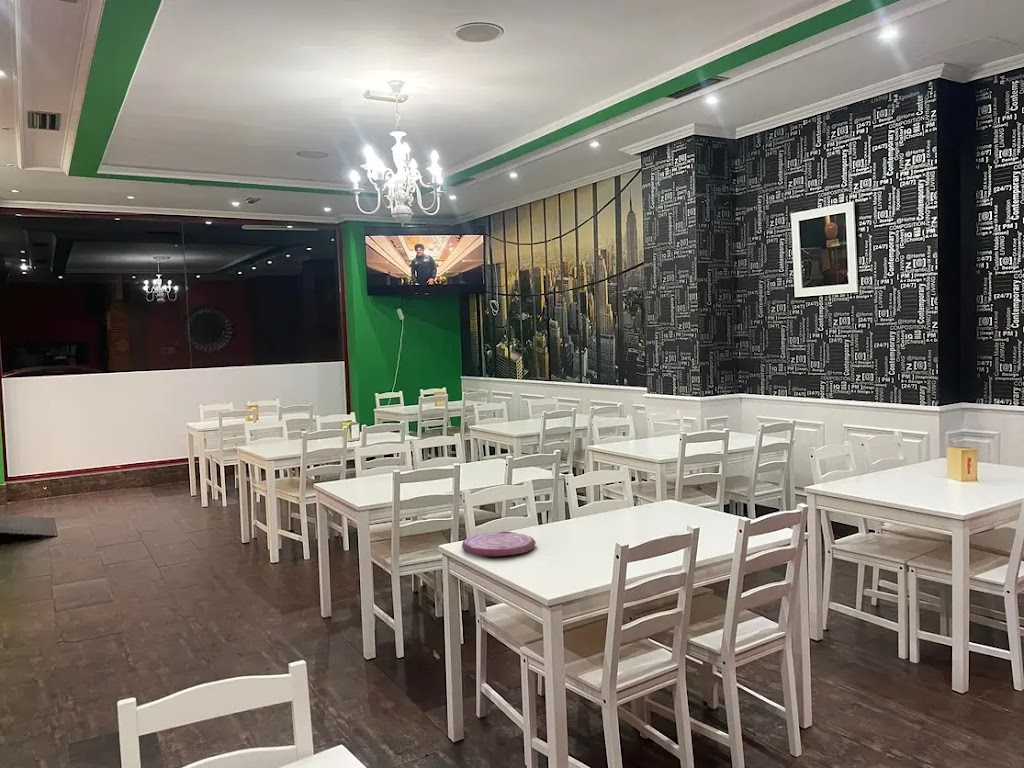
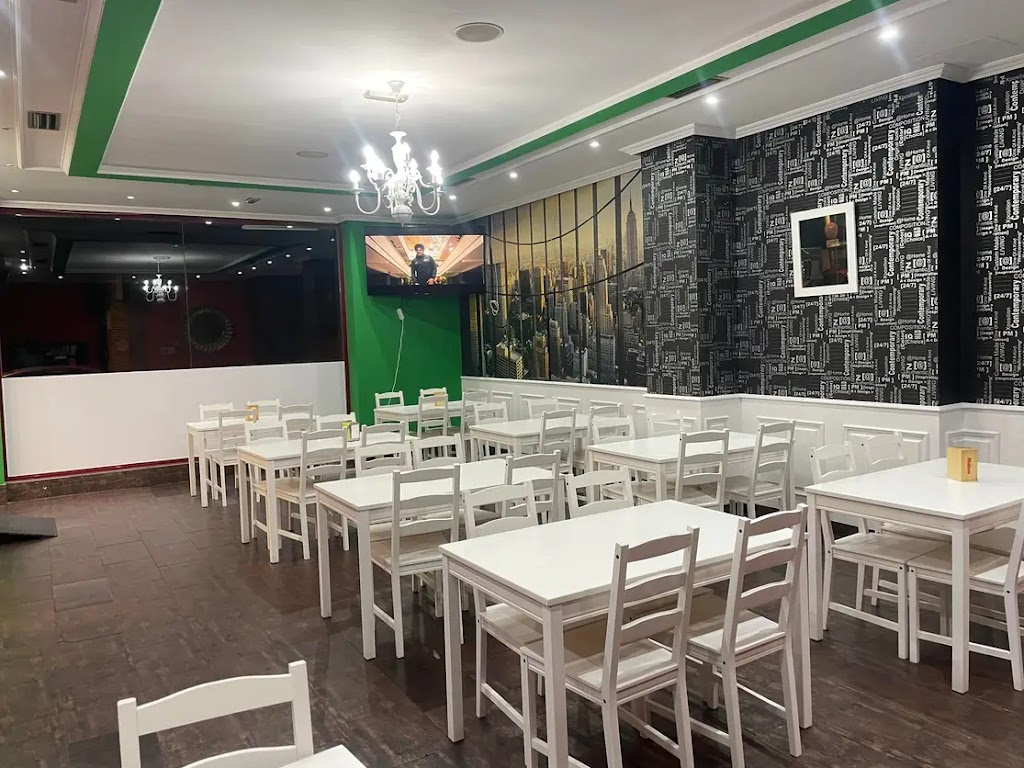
- plate [461,531,537,558]
